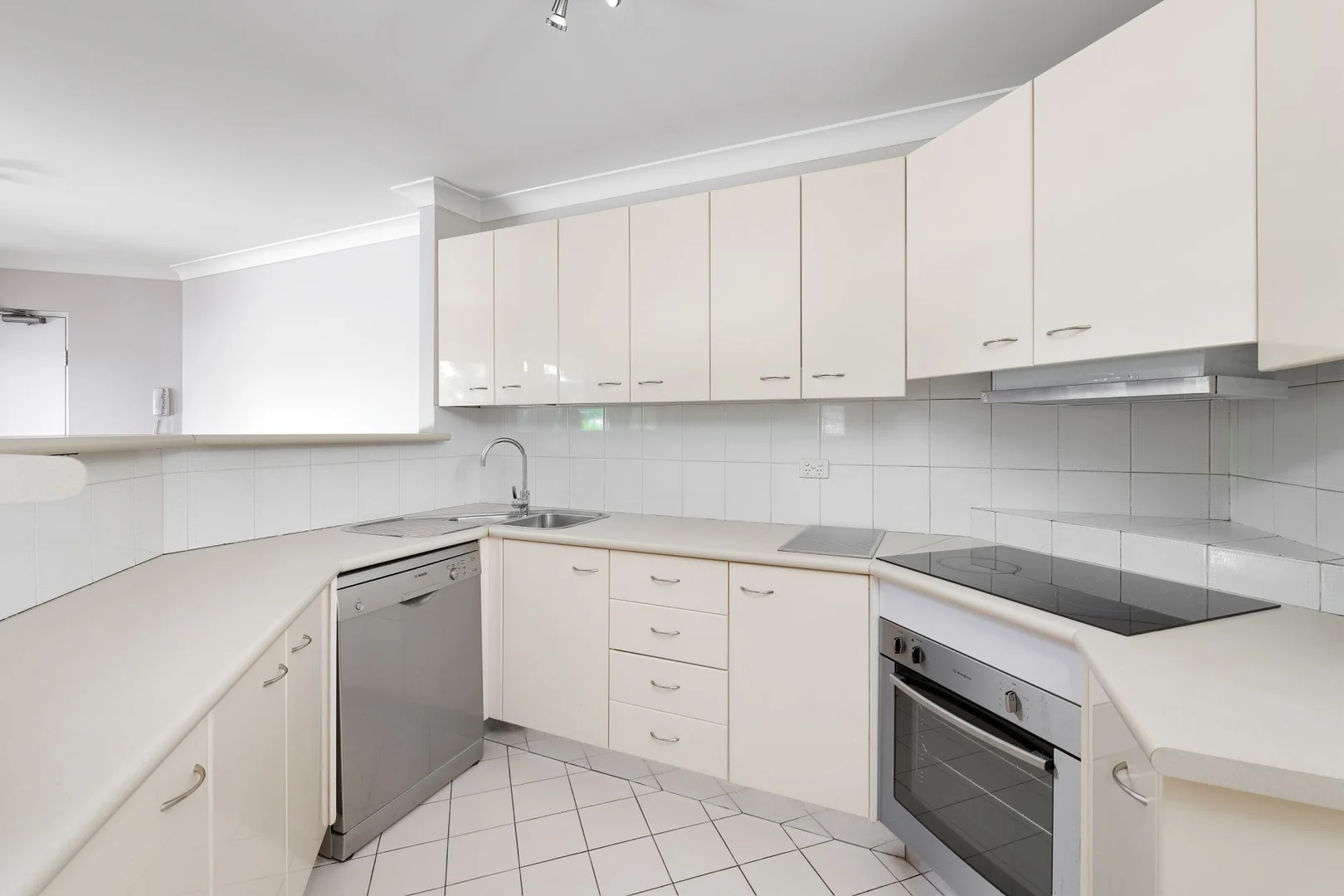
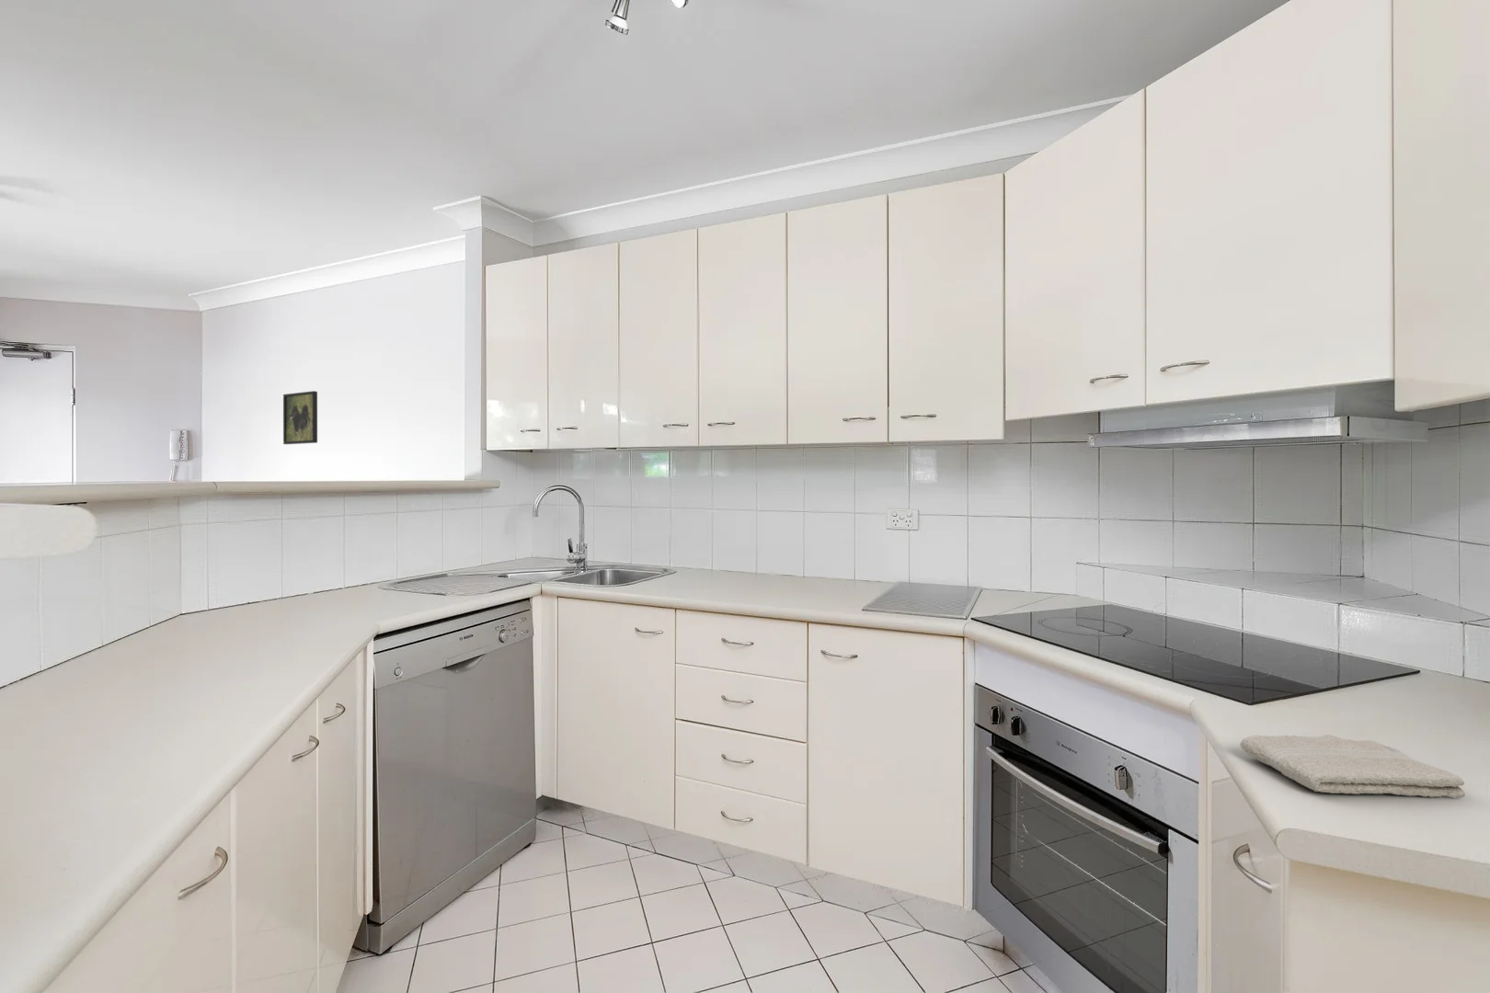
+ washcloth [1239,734,1466,799]
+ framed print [283,390,318,446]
